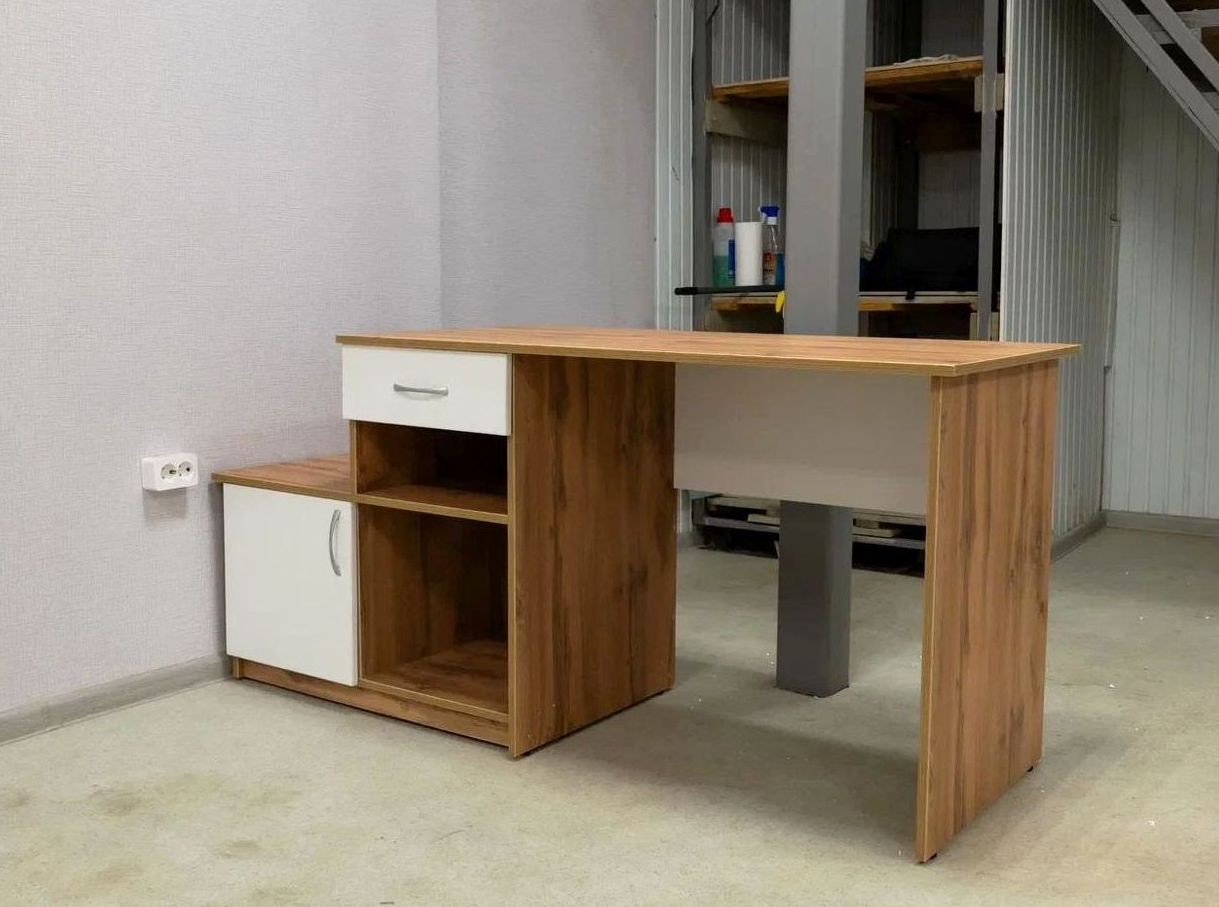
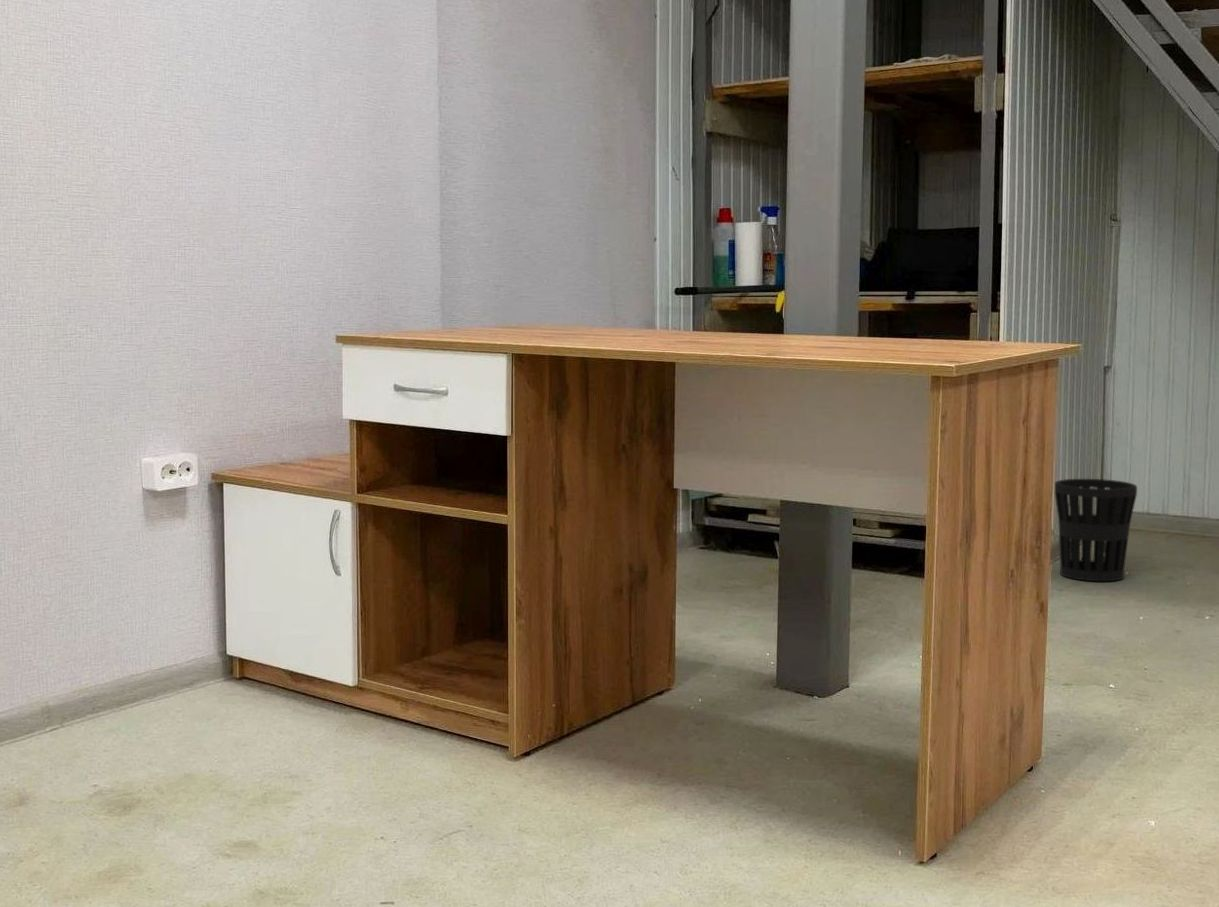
+ wastebasket [1054,478,1138,582]
